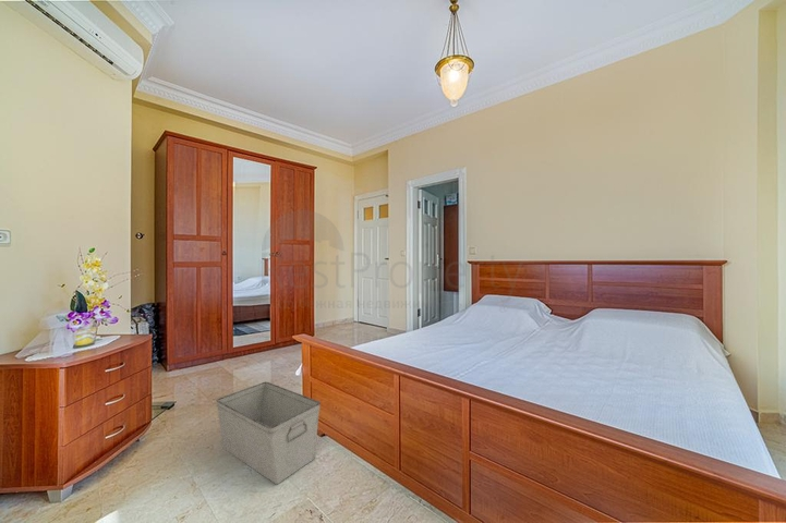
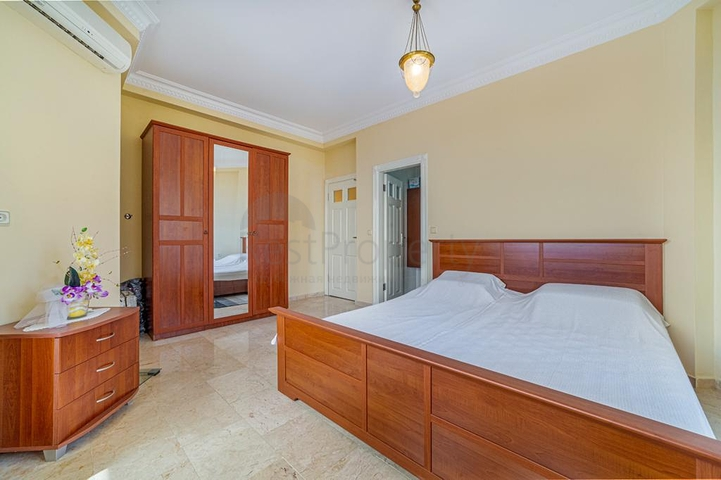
- storage bin [215,381,322,485]
